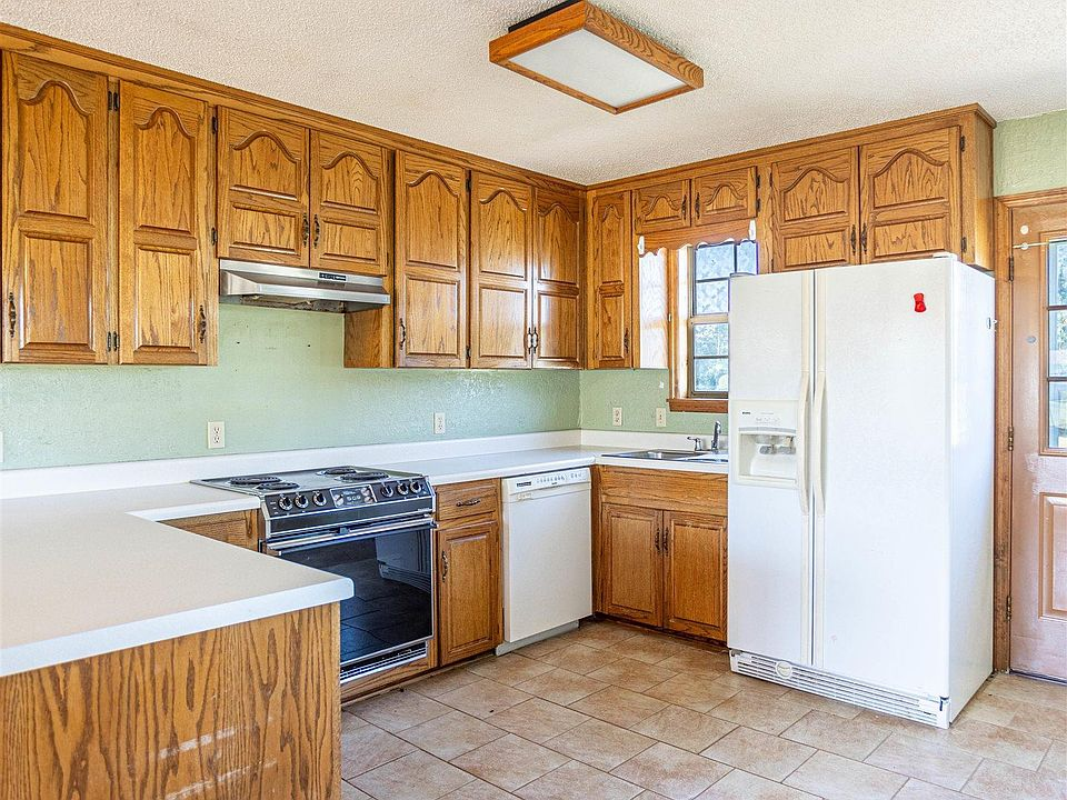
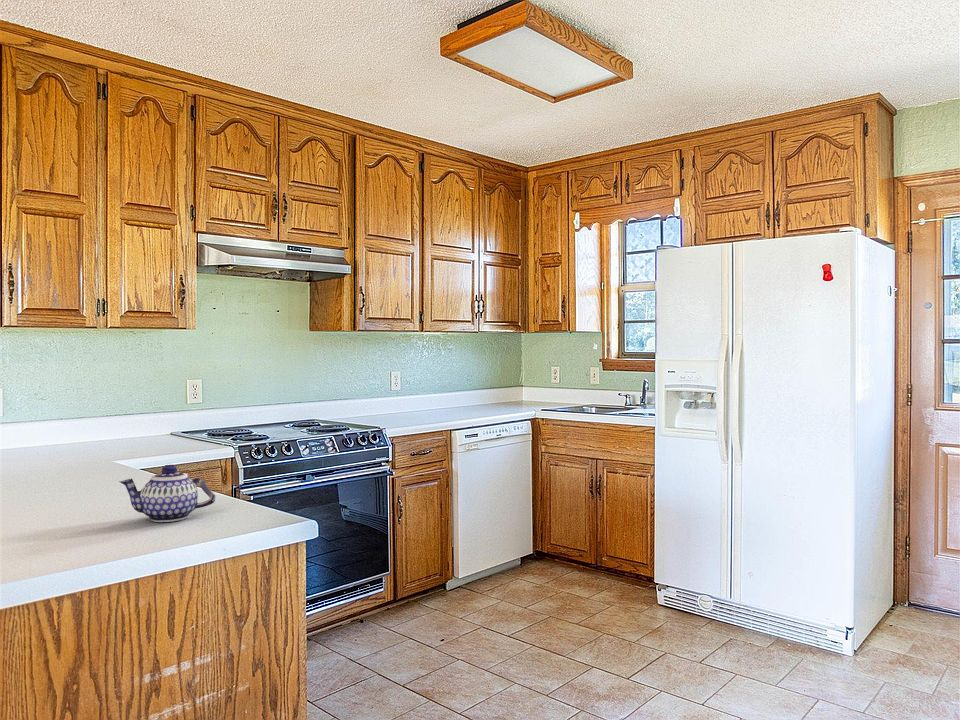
+ teapot [118,464,217,523]
